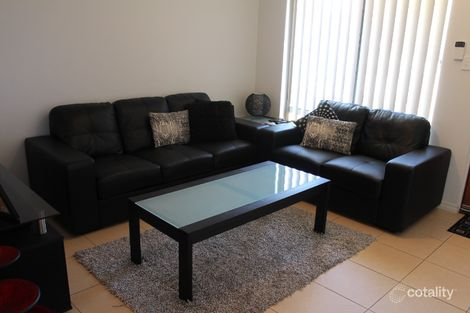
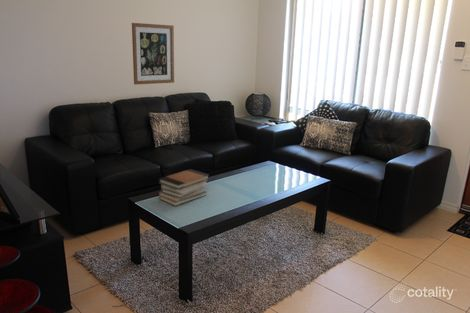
+ book stack [158,168,210,207]
+ wall art [131,22,175,85]
